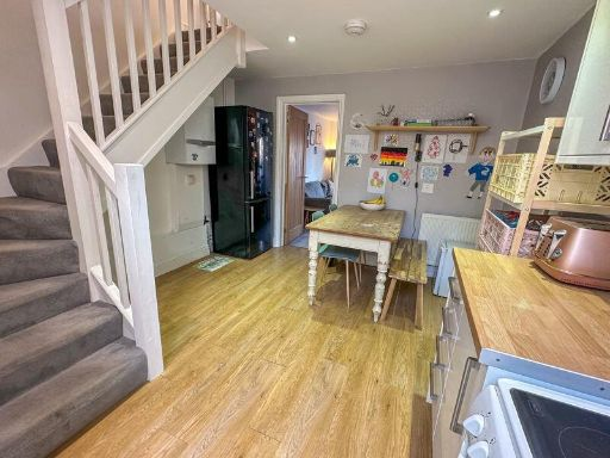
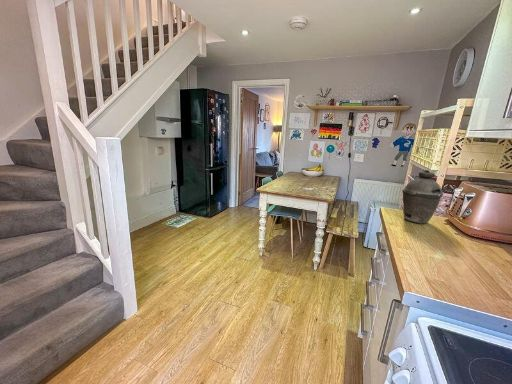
+ kettle [401,169,444,224]
